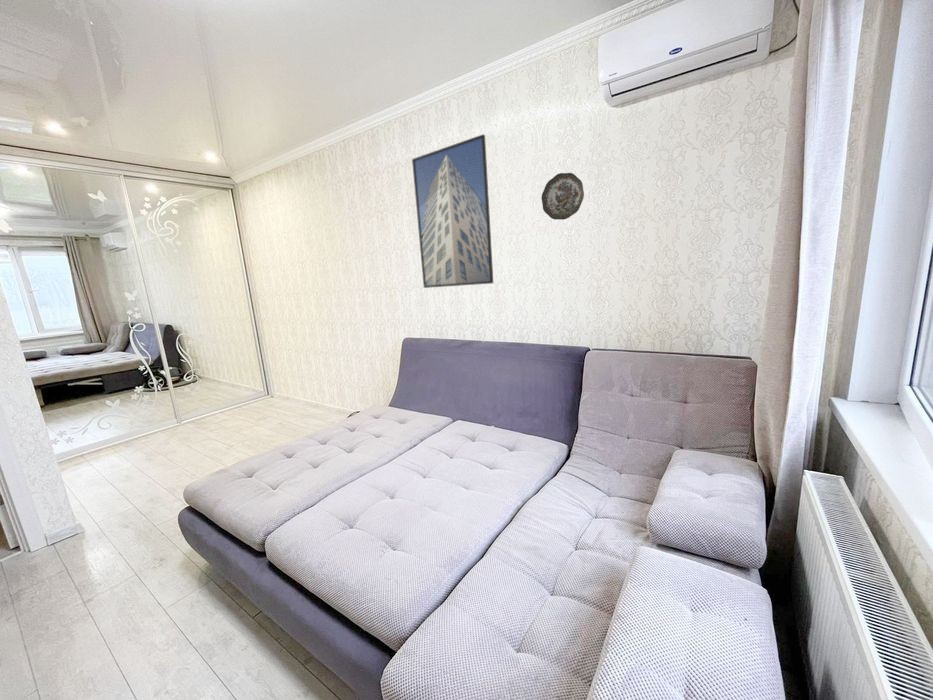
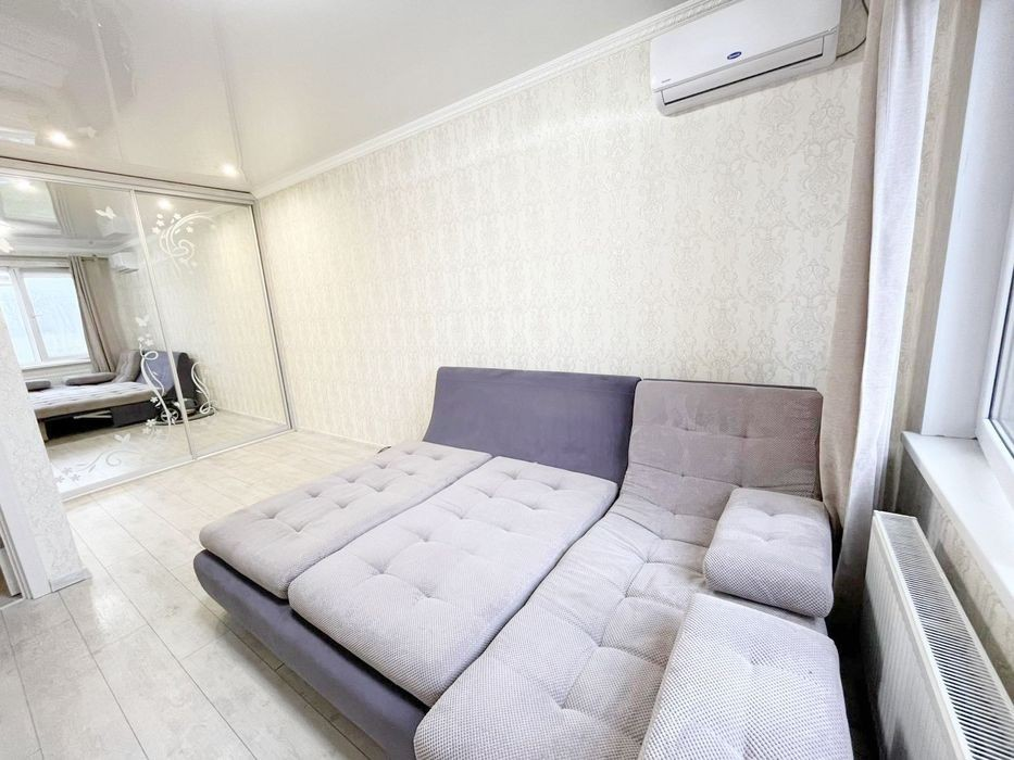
- decorative plate [541,172,585,221]
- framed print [411,133,494,289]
